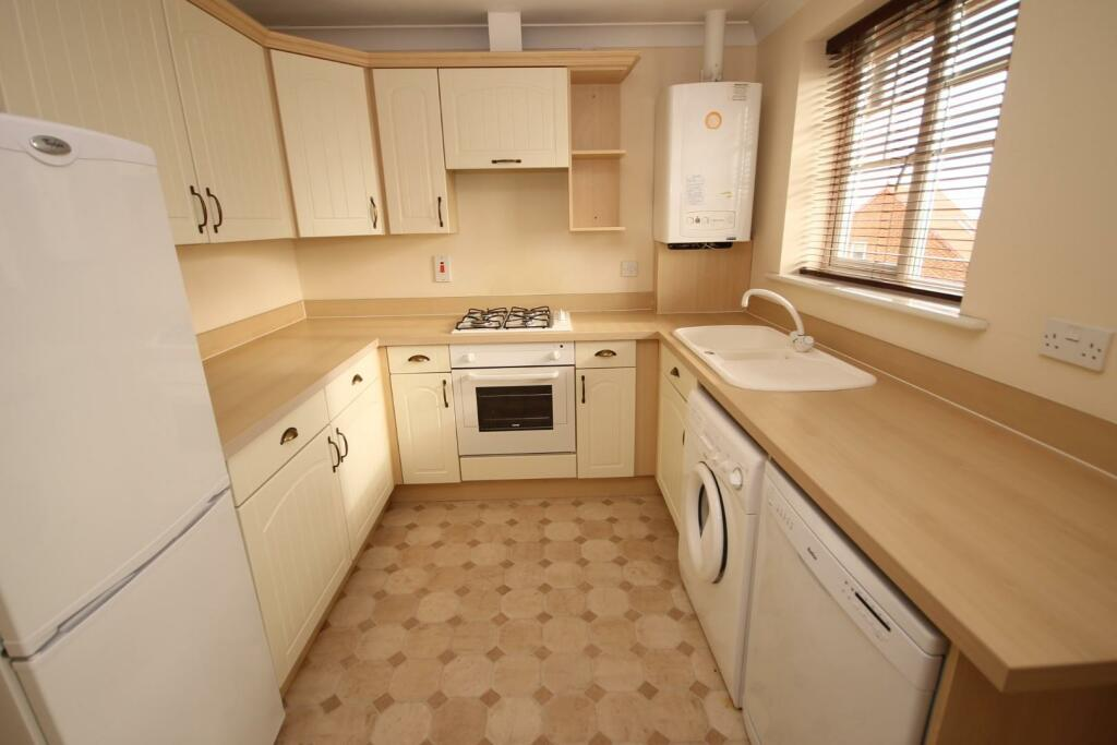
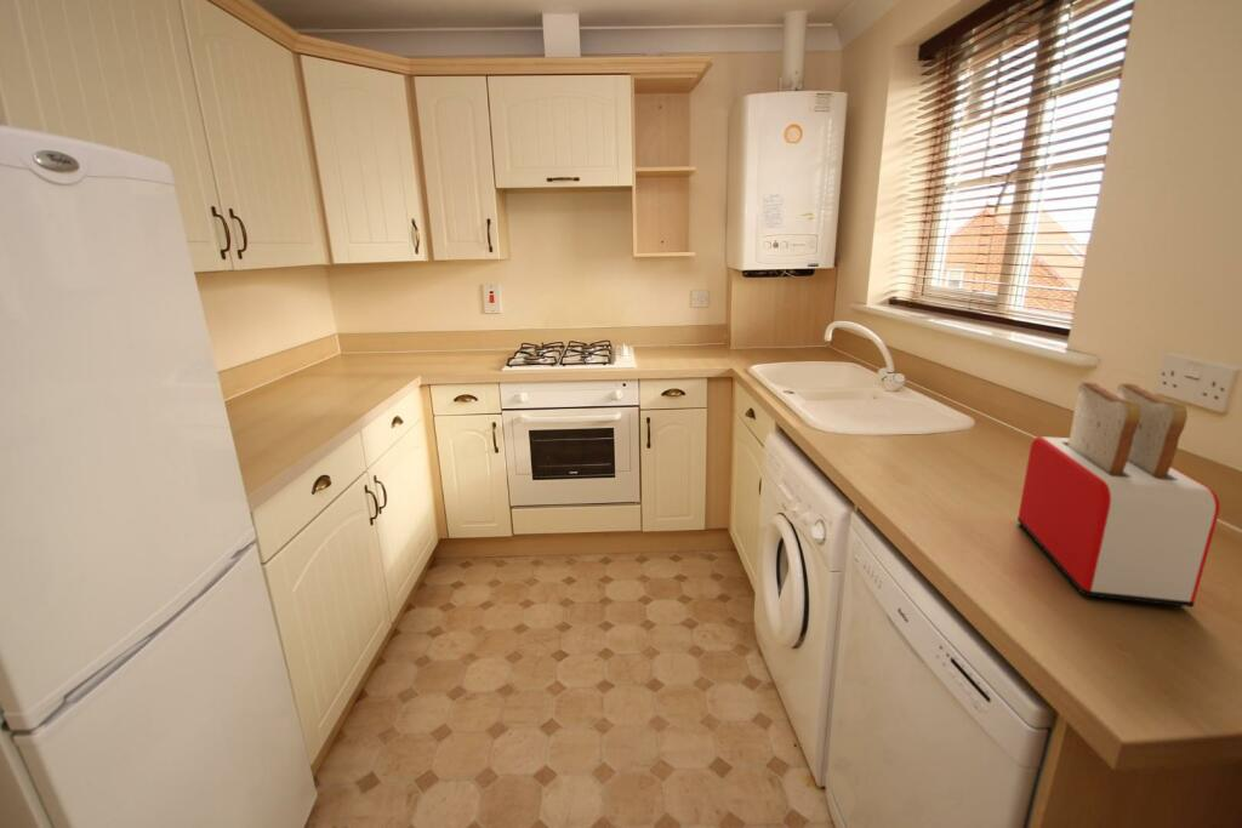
+ toaster [1016,381,1221,607]
